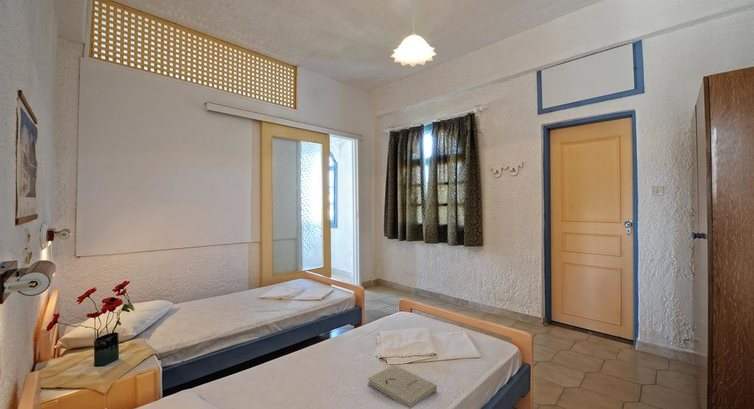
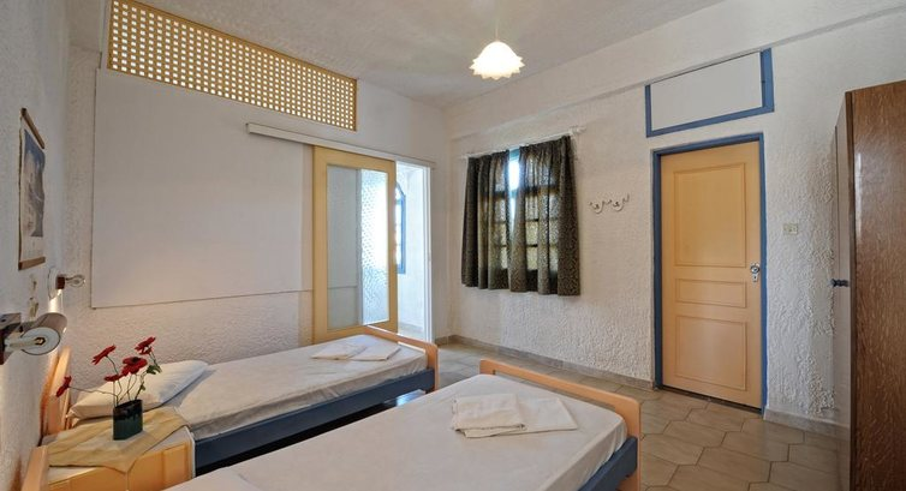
- book [367,363,438,409]
